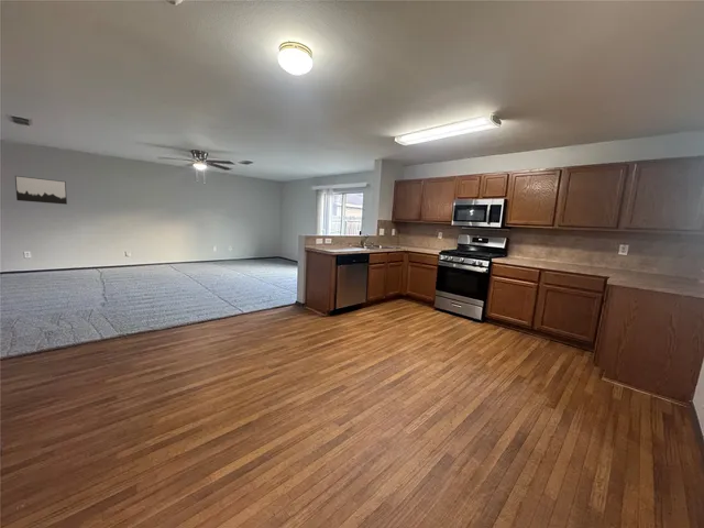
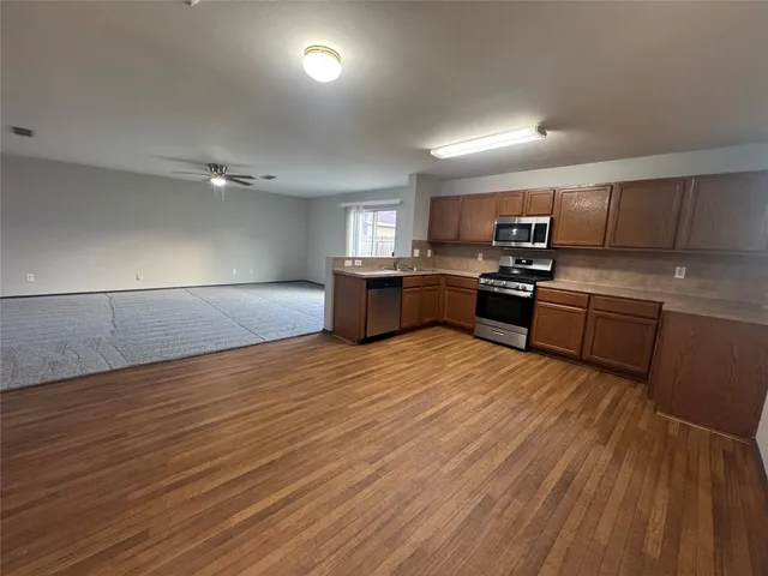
- wall art [14,175,68,205]
